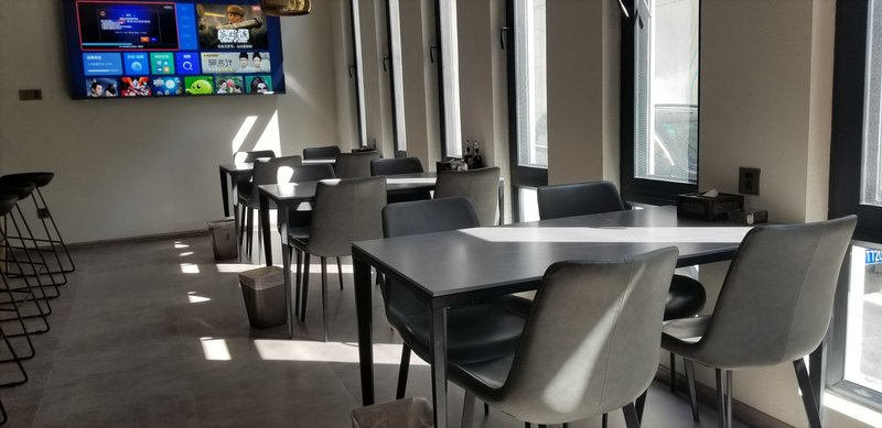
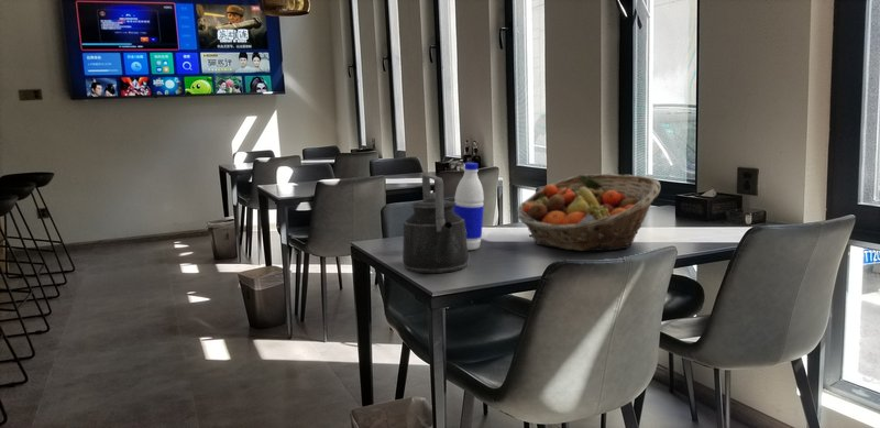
+ water bottle [453,162,485,251]
+ kettle [402,174,470,274]
+ fruit basket [516,173,661,252]
